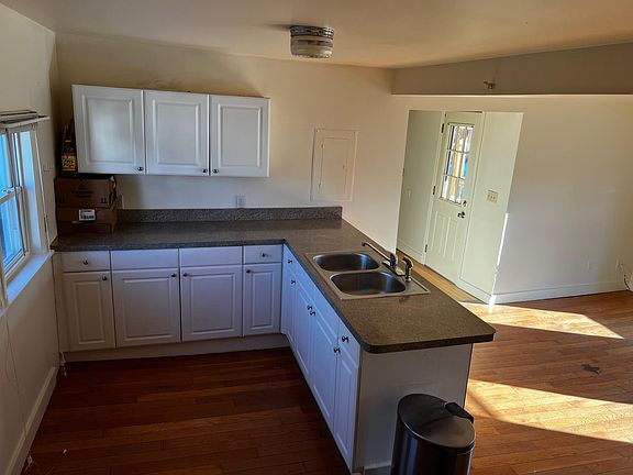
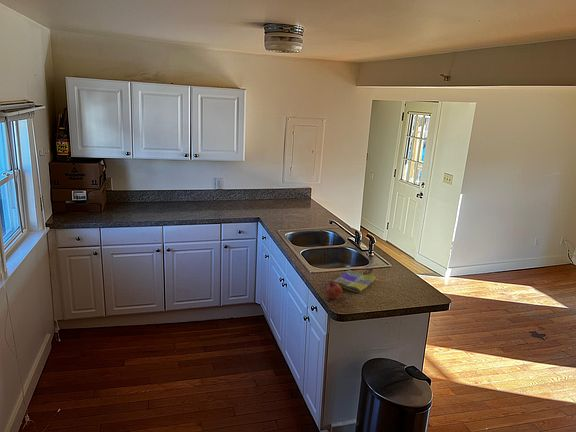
+ dish towel [332,269,377,294]
+ fruit [325,280,343,300]
